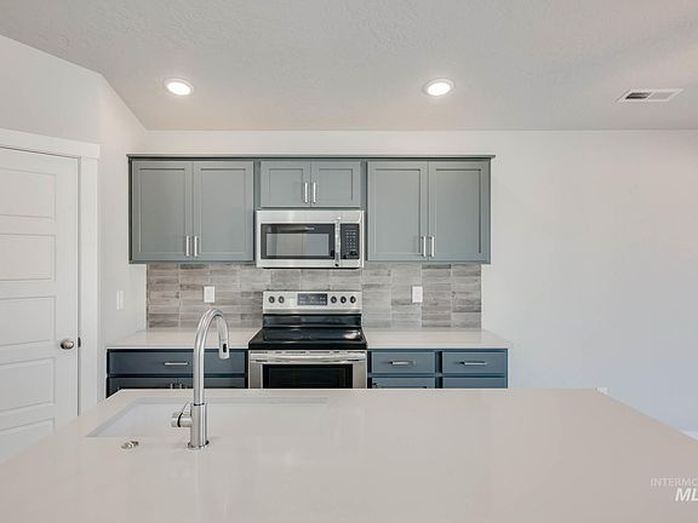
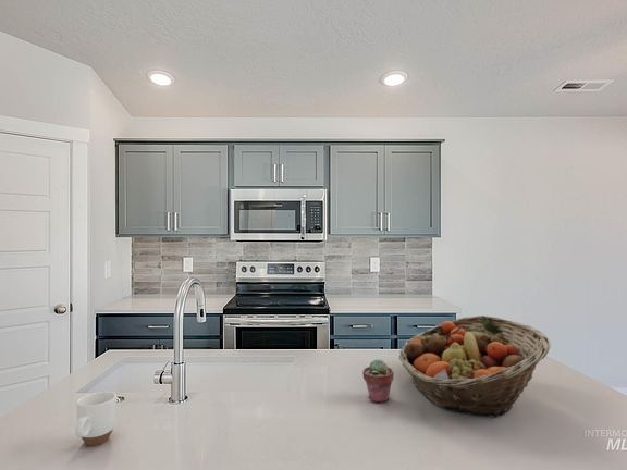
+ fruit basket [398,314,552,419]
+ potted succulent [361,358,394,404]
+ mug [74,391,118,447]
